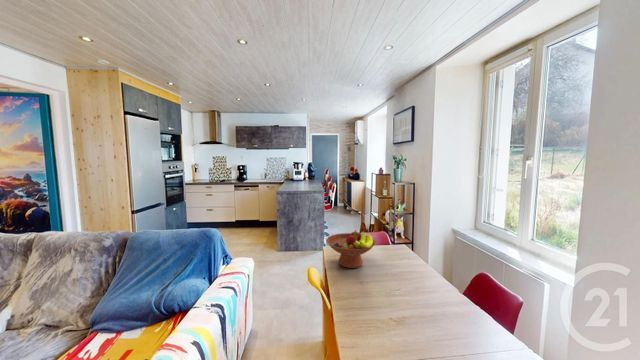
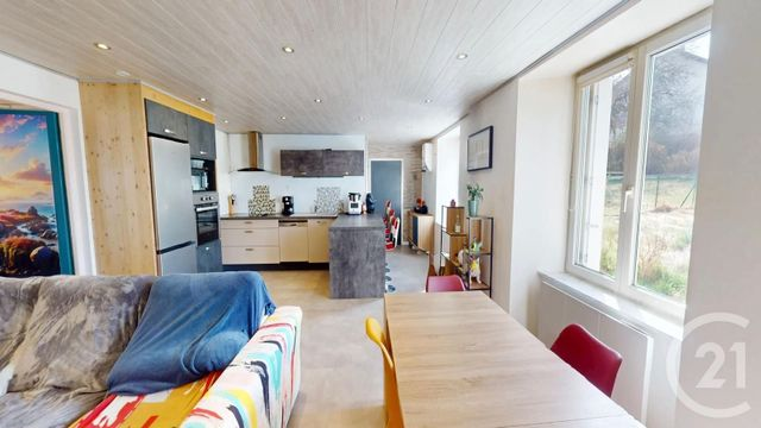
- fruit bowl [325,227,377,269]
